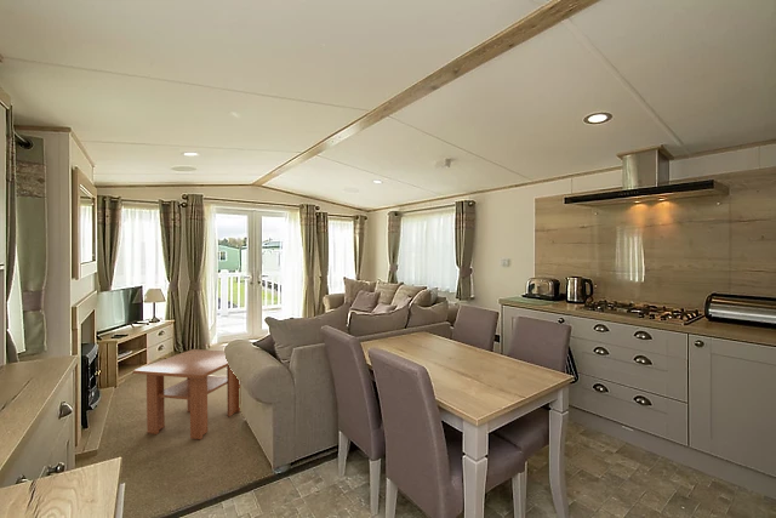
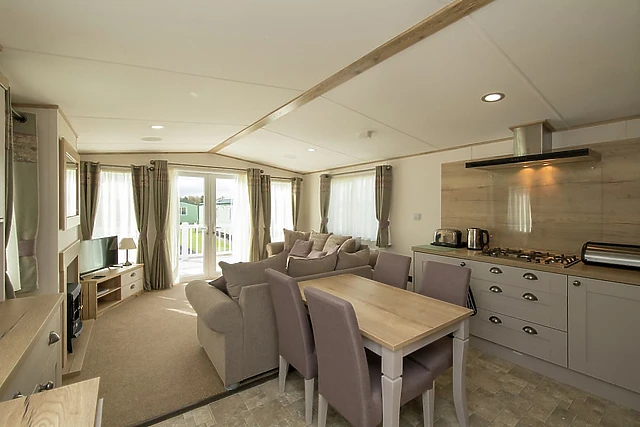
- coffee table [132,348,241,440]
